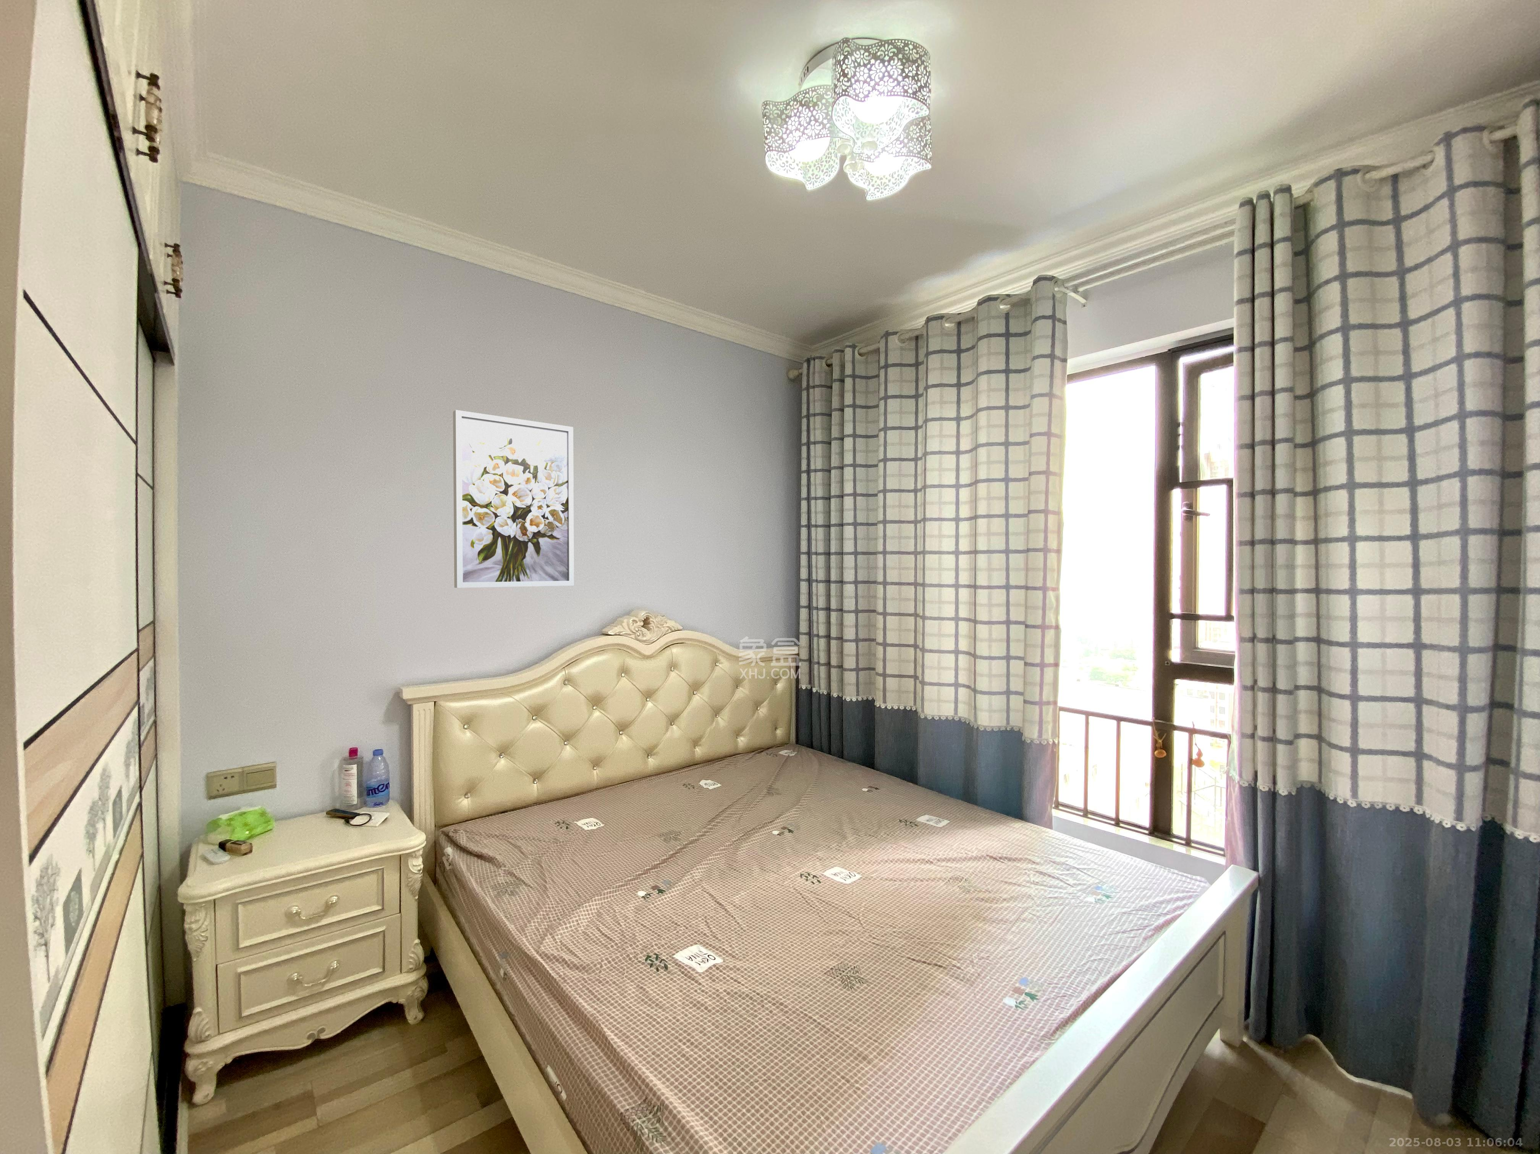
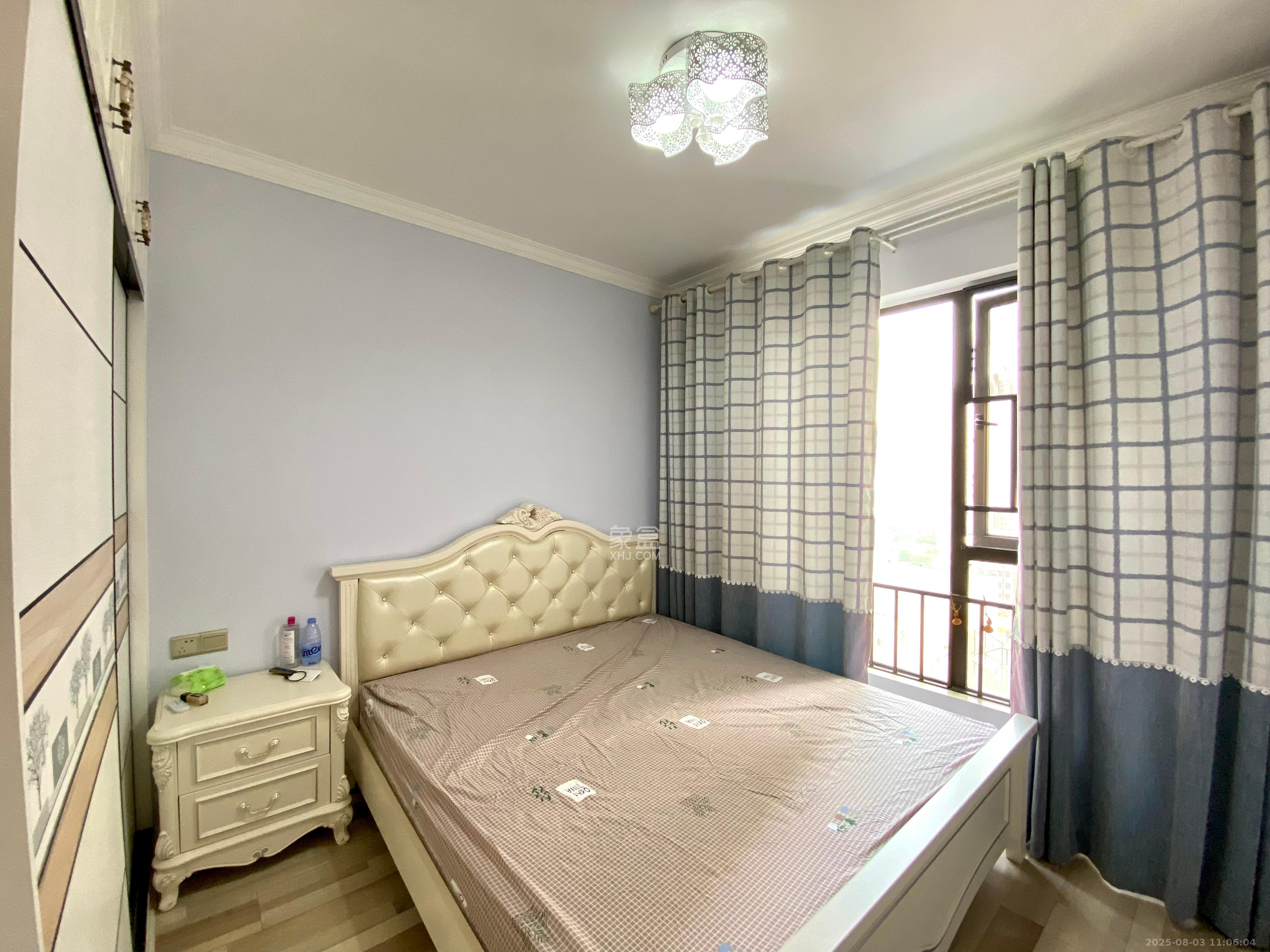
- wall art [452,410,575,588]
